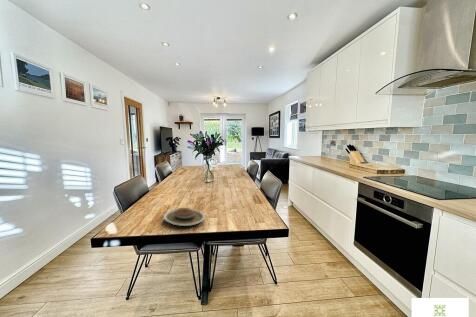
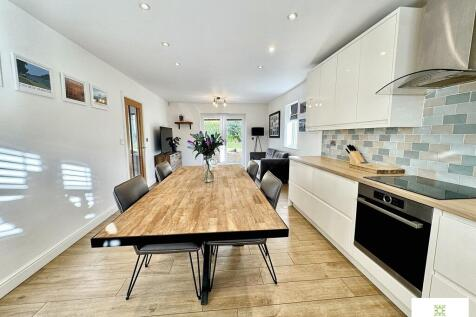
- plate [163,207,206,227]
